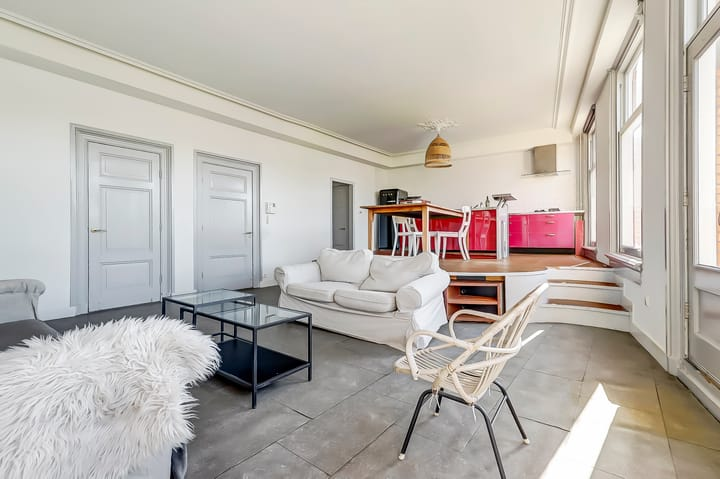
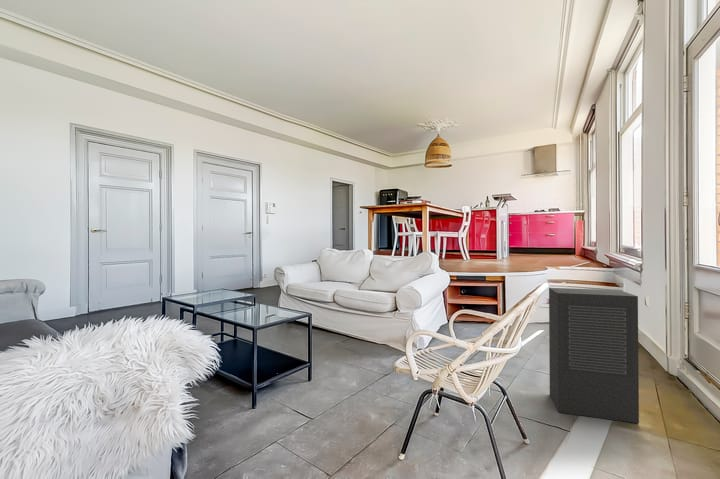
+ air purifier [548,287,640,424]
